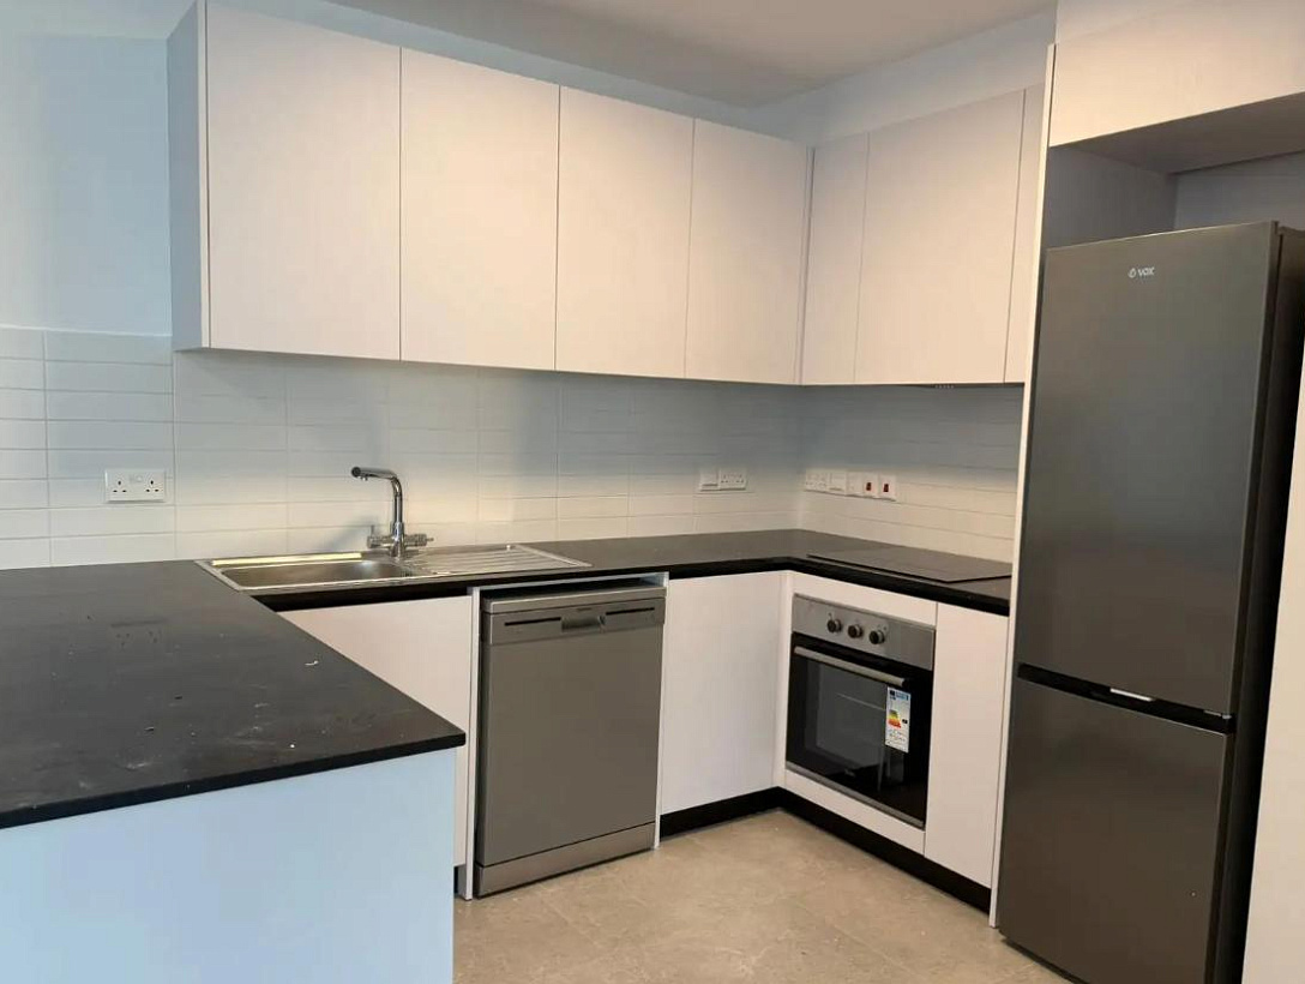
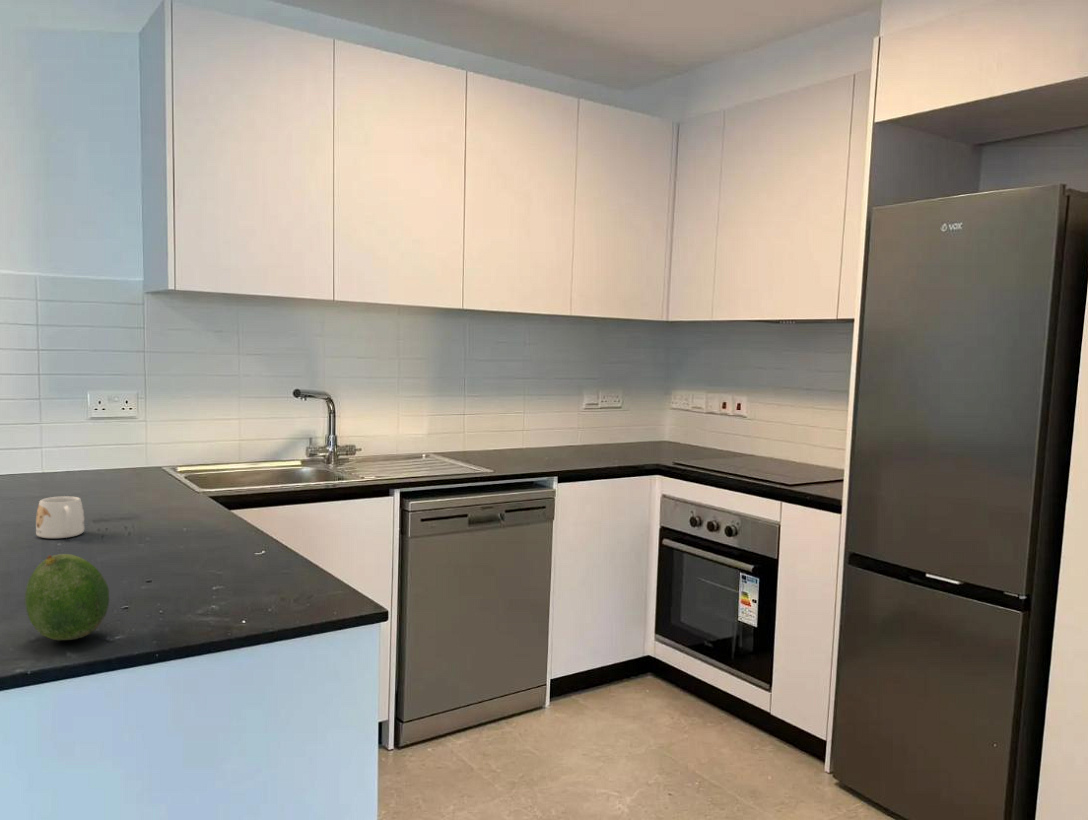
+ fruit [24,553,110,641]
+ mug [35,495,85,539]
